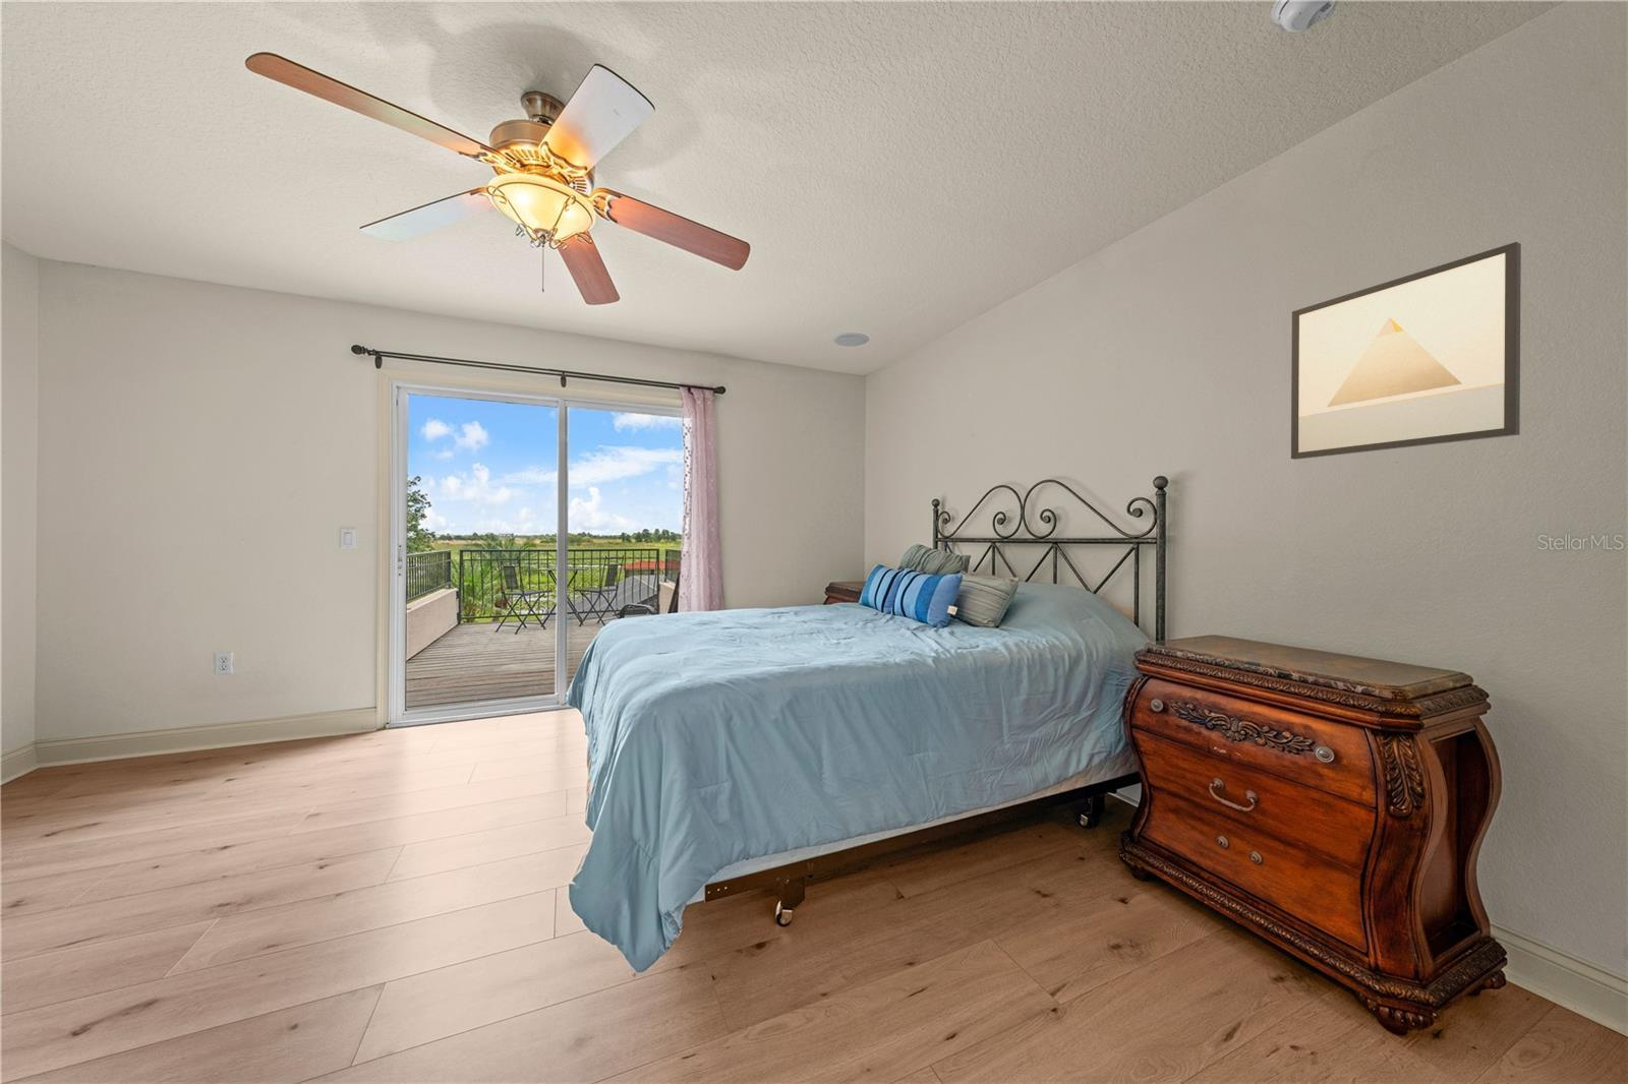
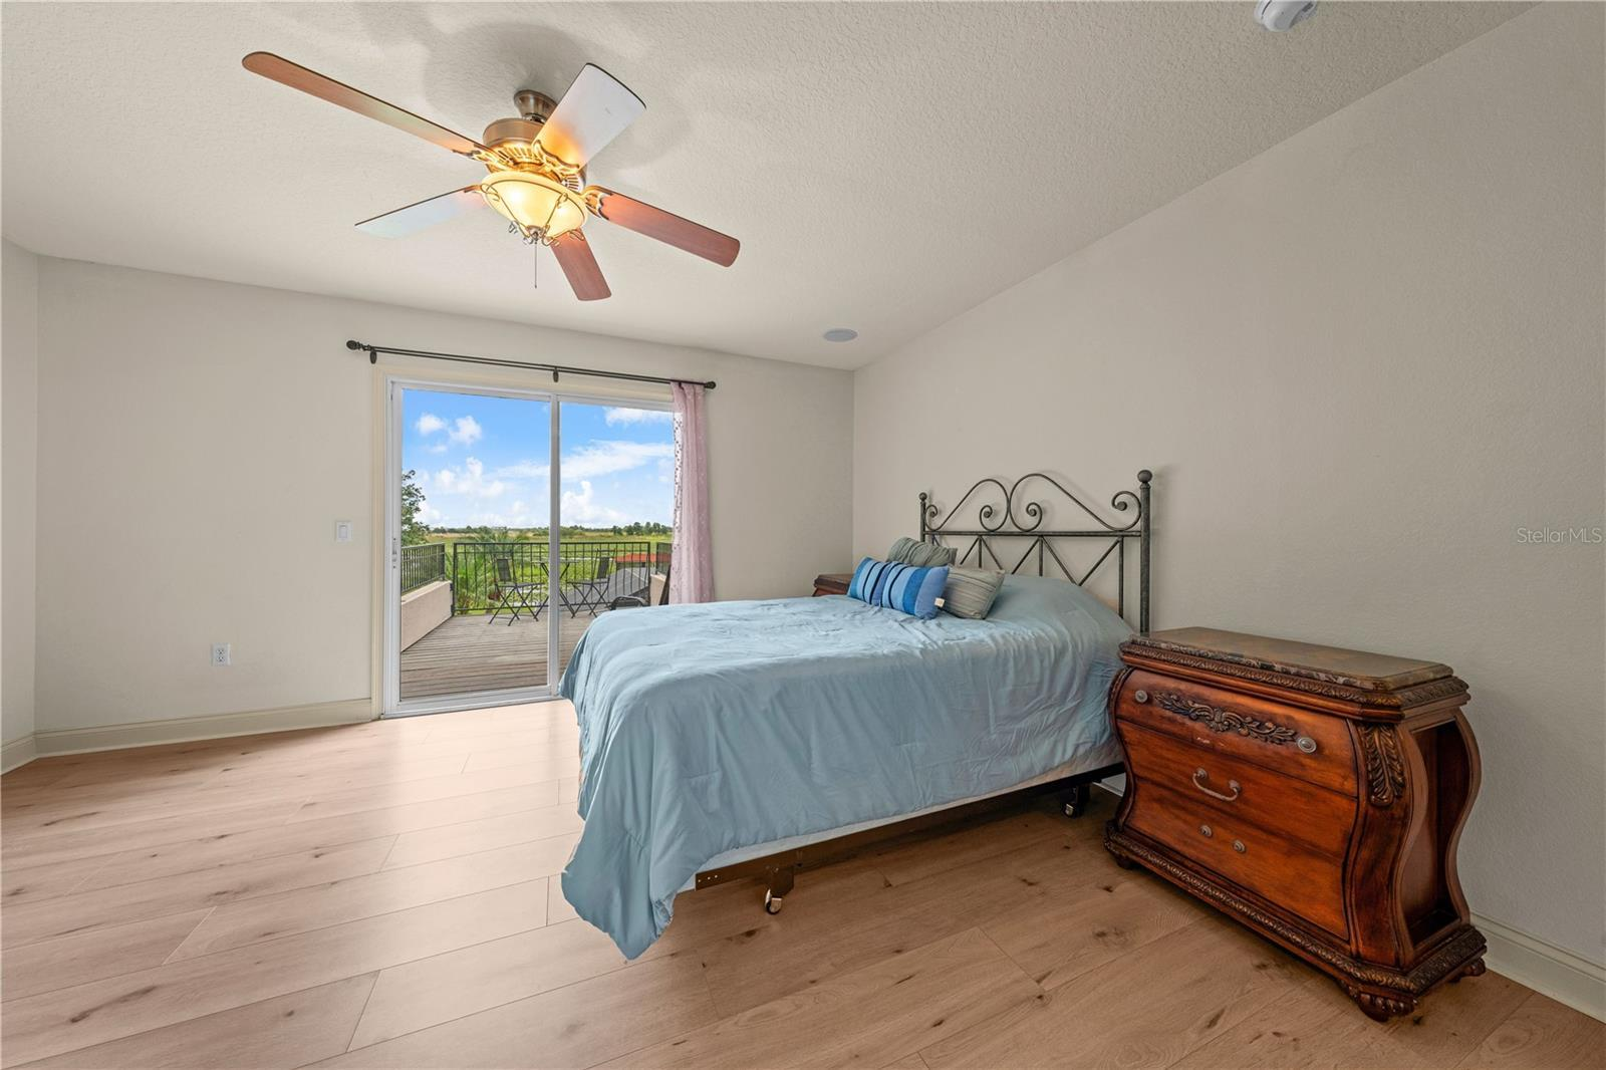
- wall art [1290,241,1523,461]
